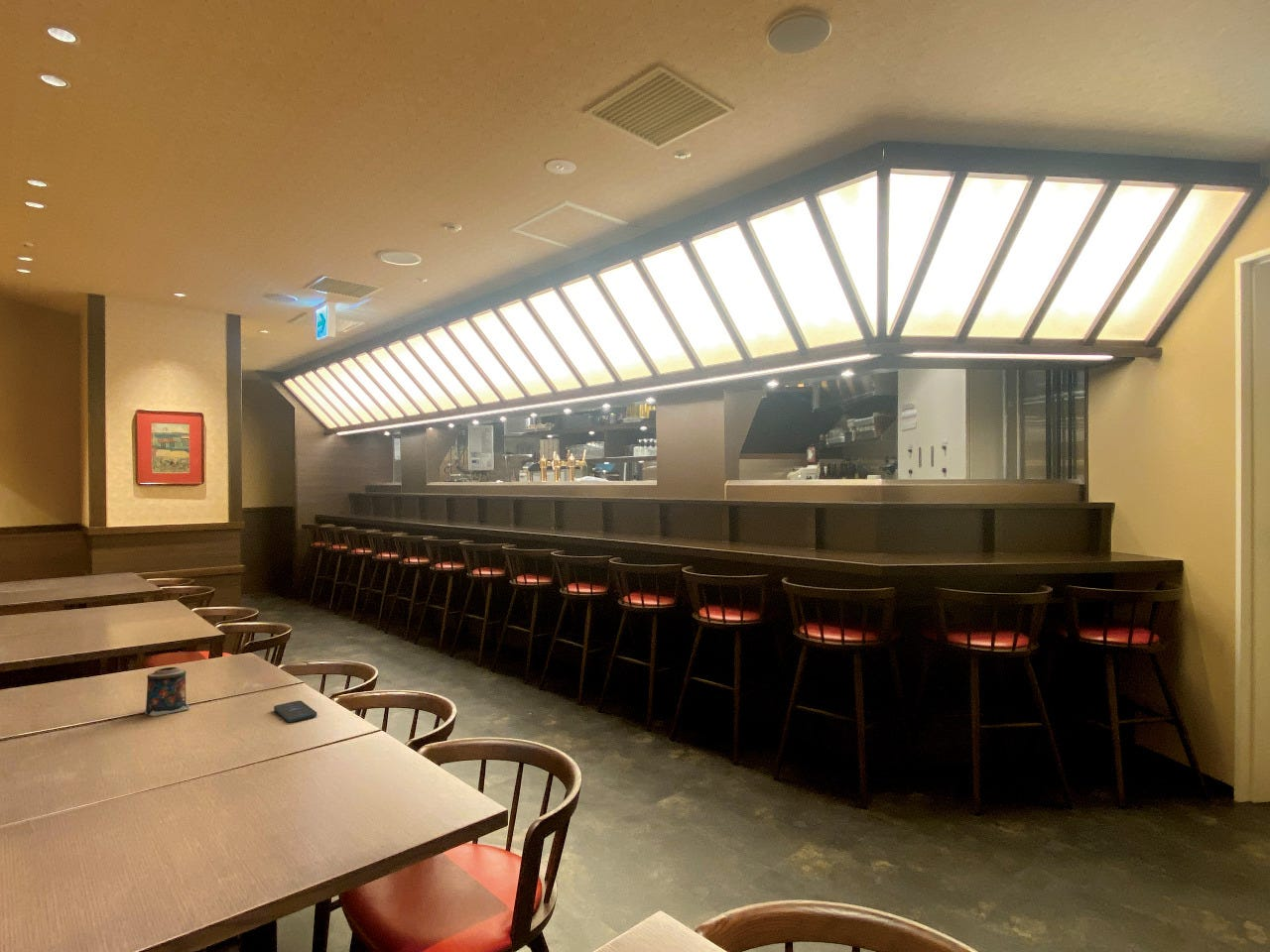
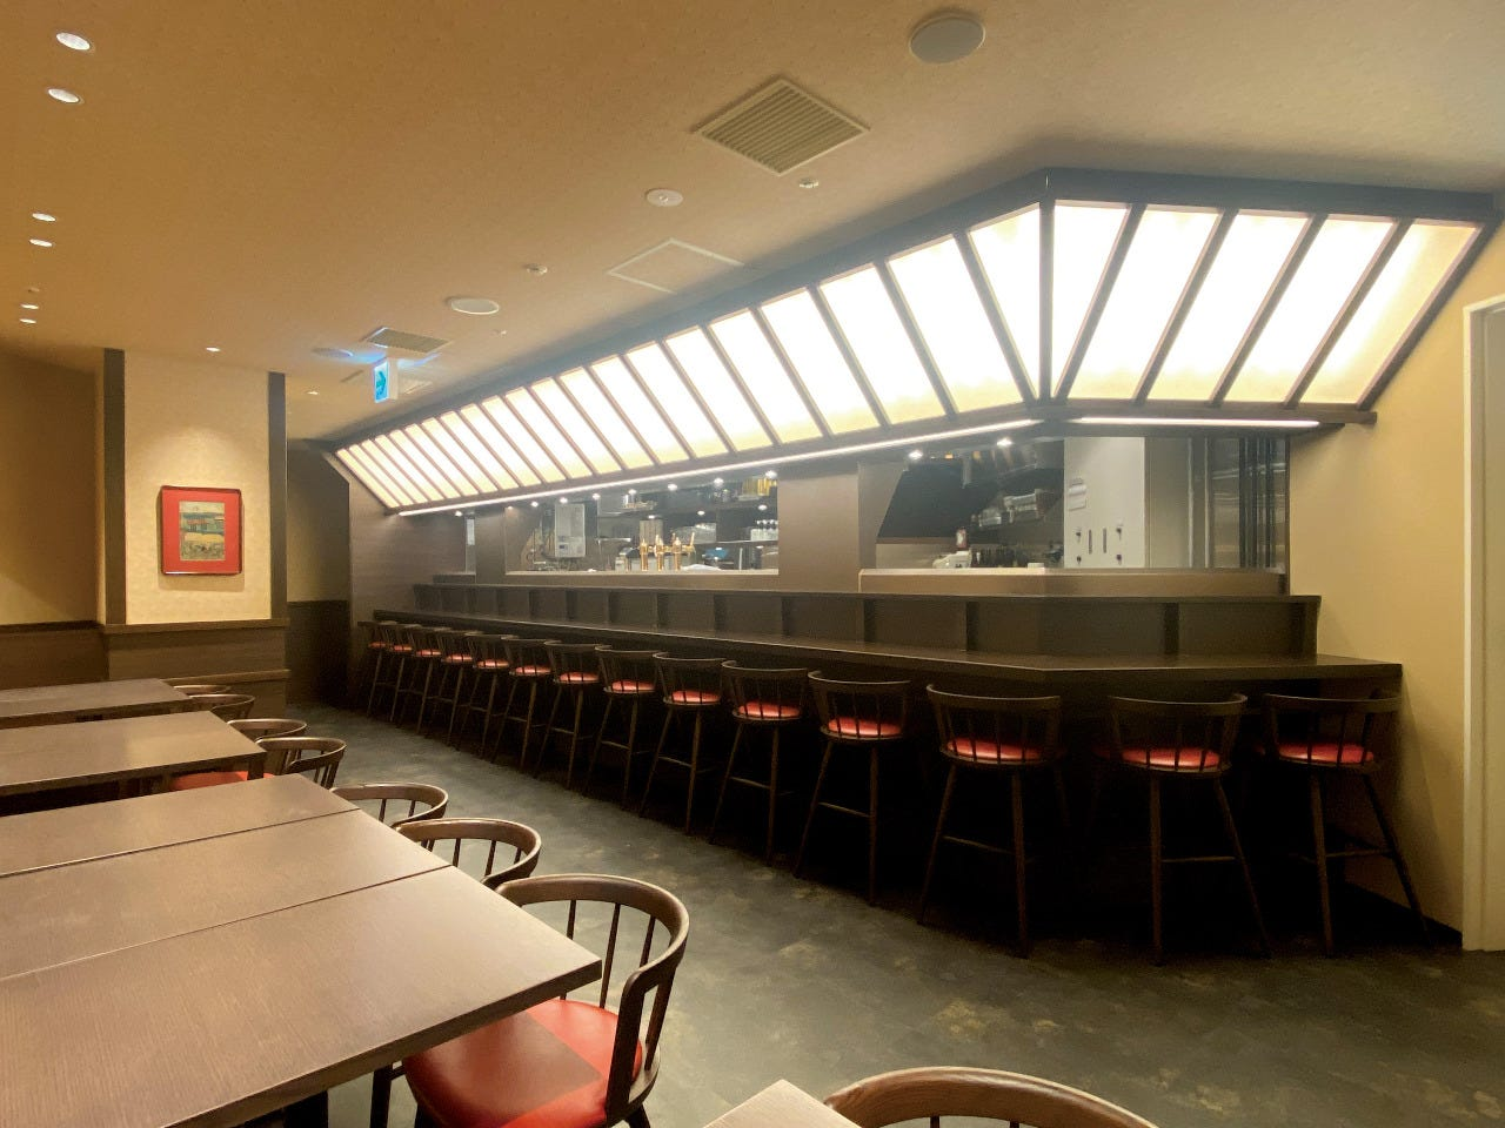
- candle [144,666,191,717]
- smartphone [273,700,318,723]
